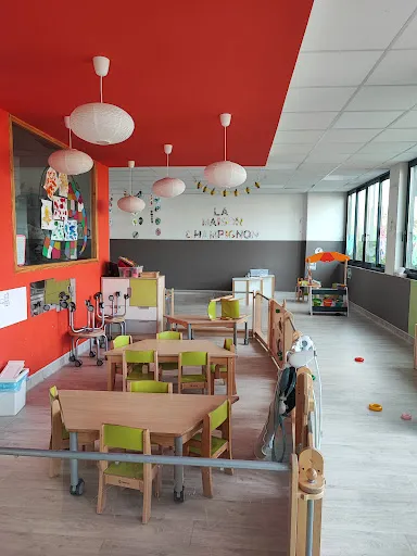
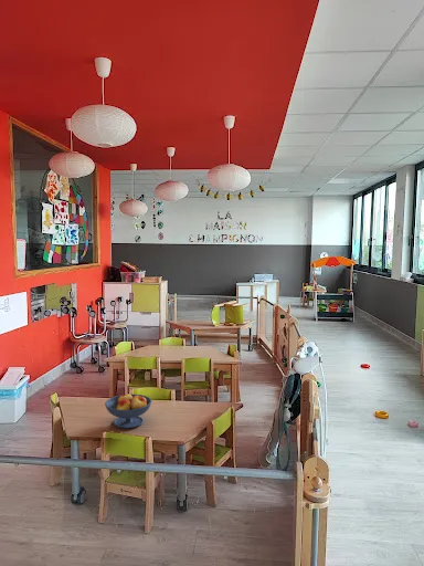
+ fruit bowl [104,392,152,429]
